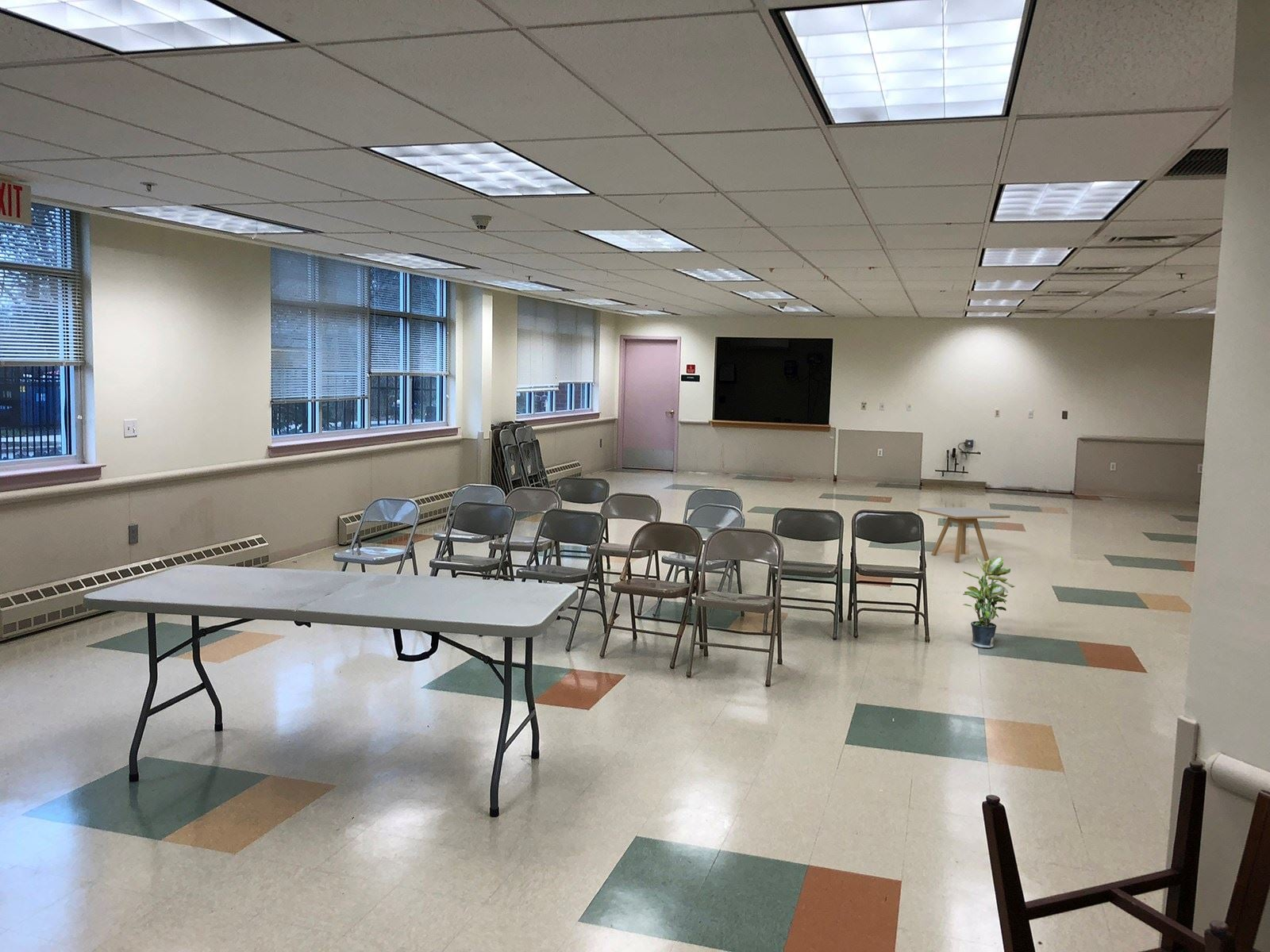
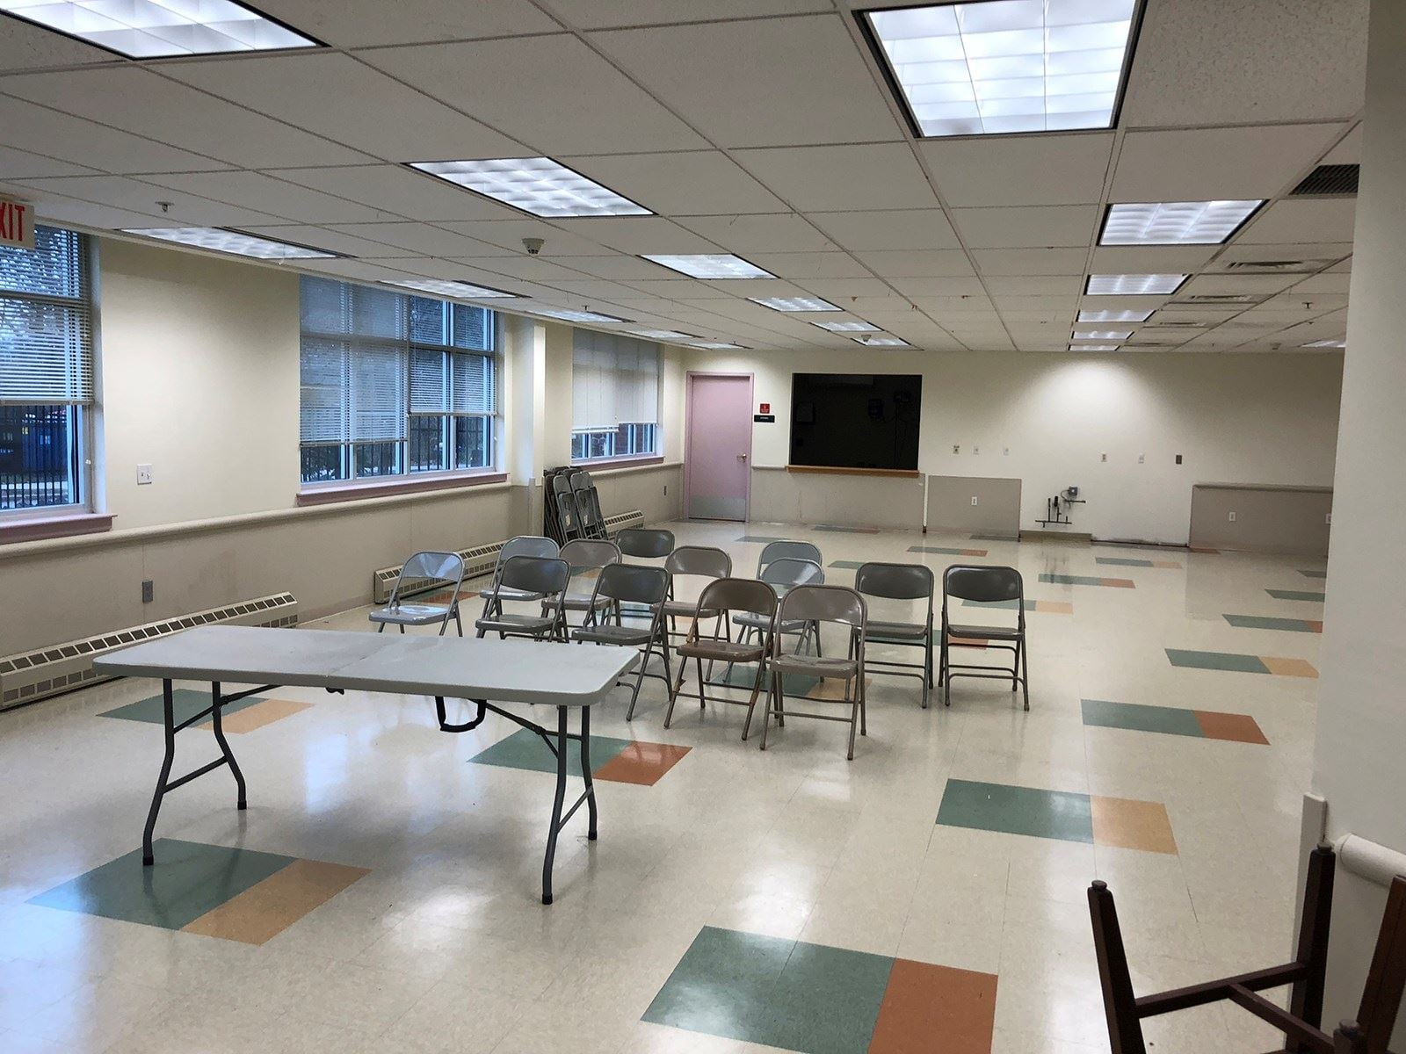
- side table [917,506,1010,562]
- potted plant [962,556,1015,648]
